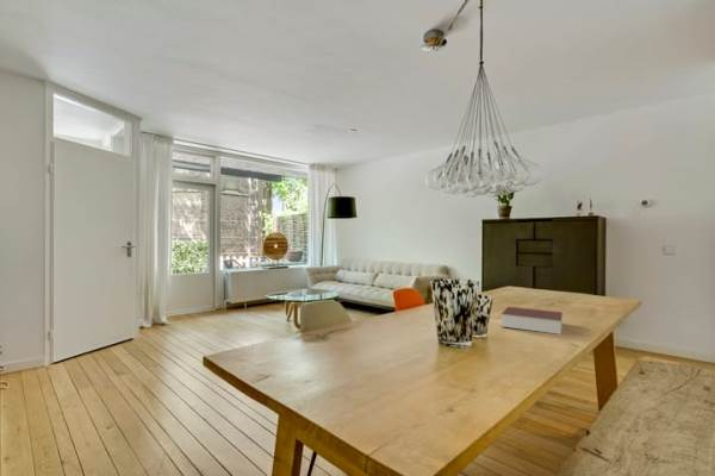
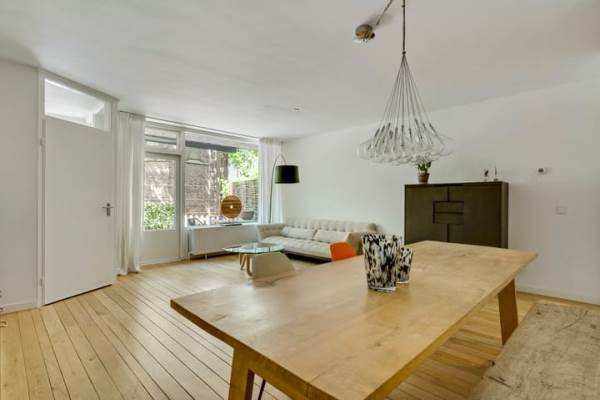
- book [500,306,564,336]
